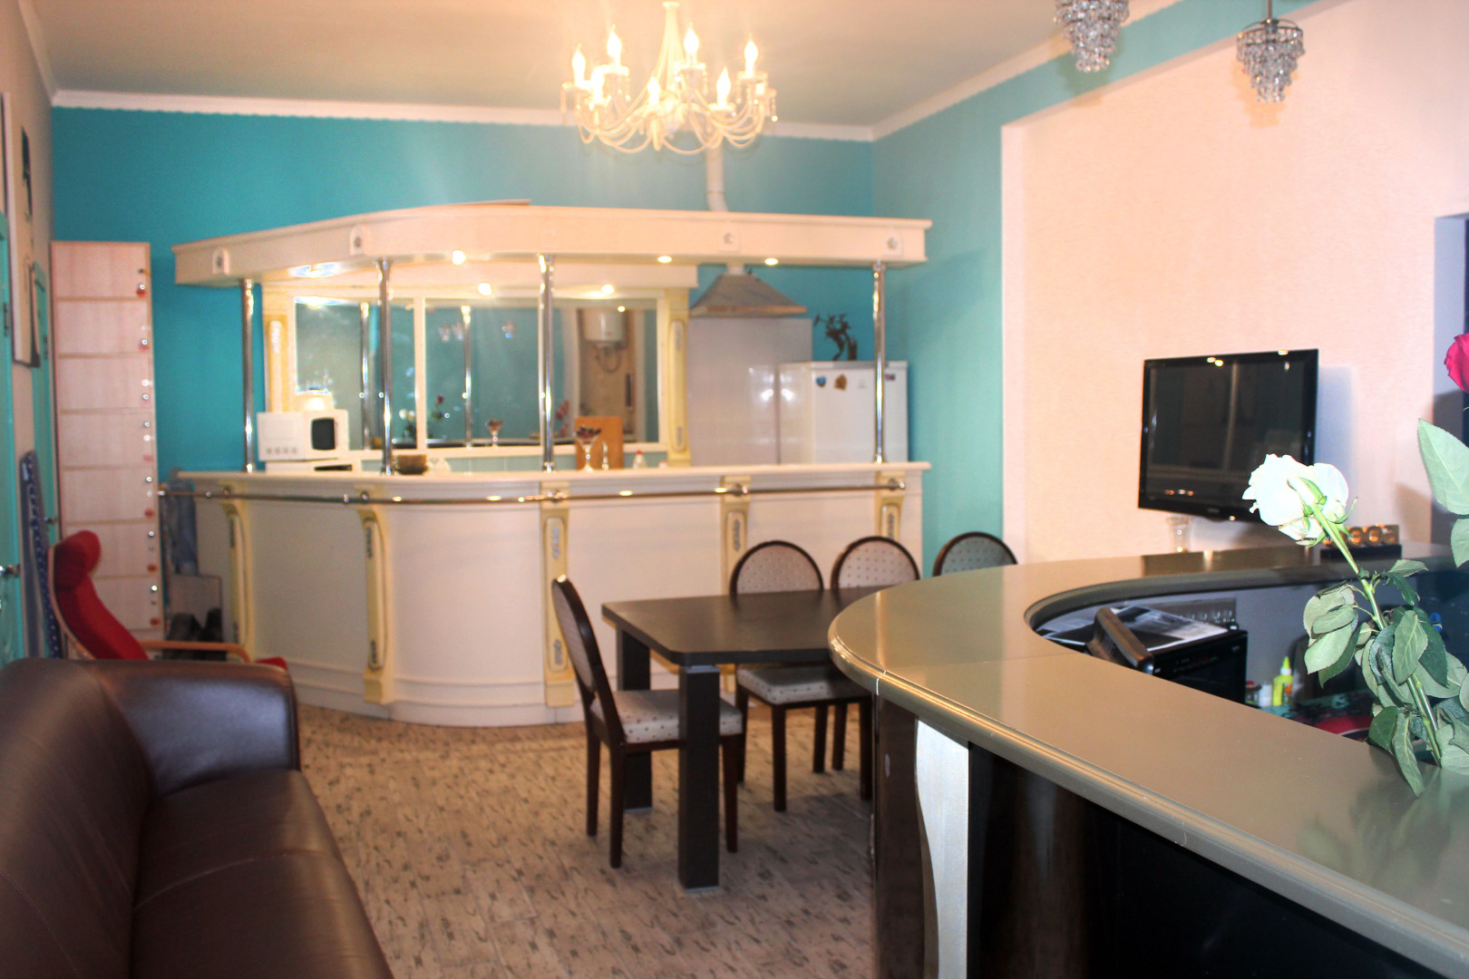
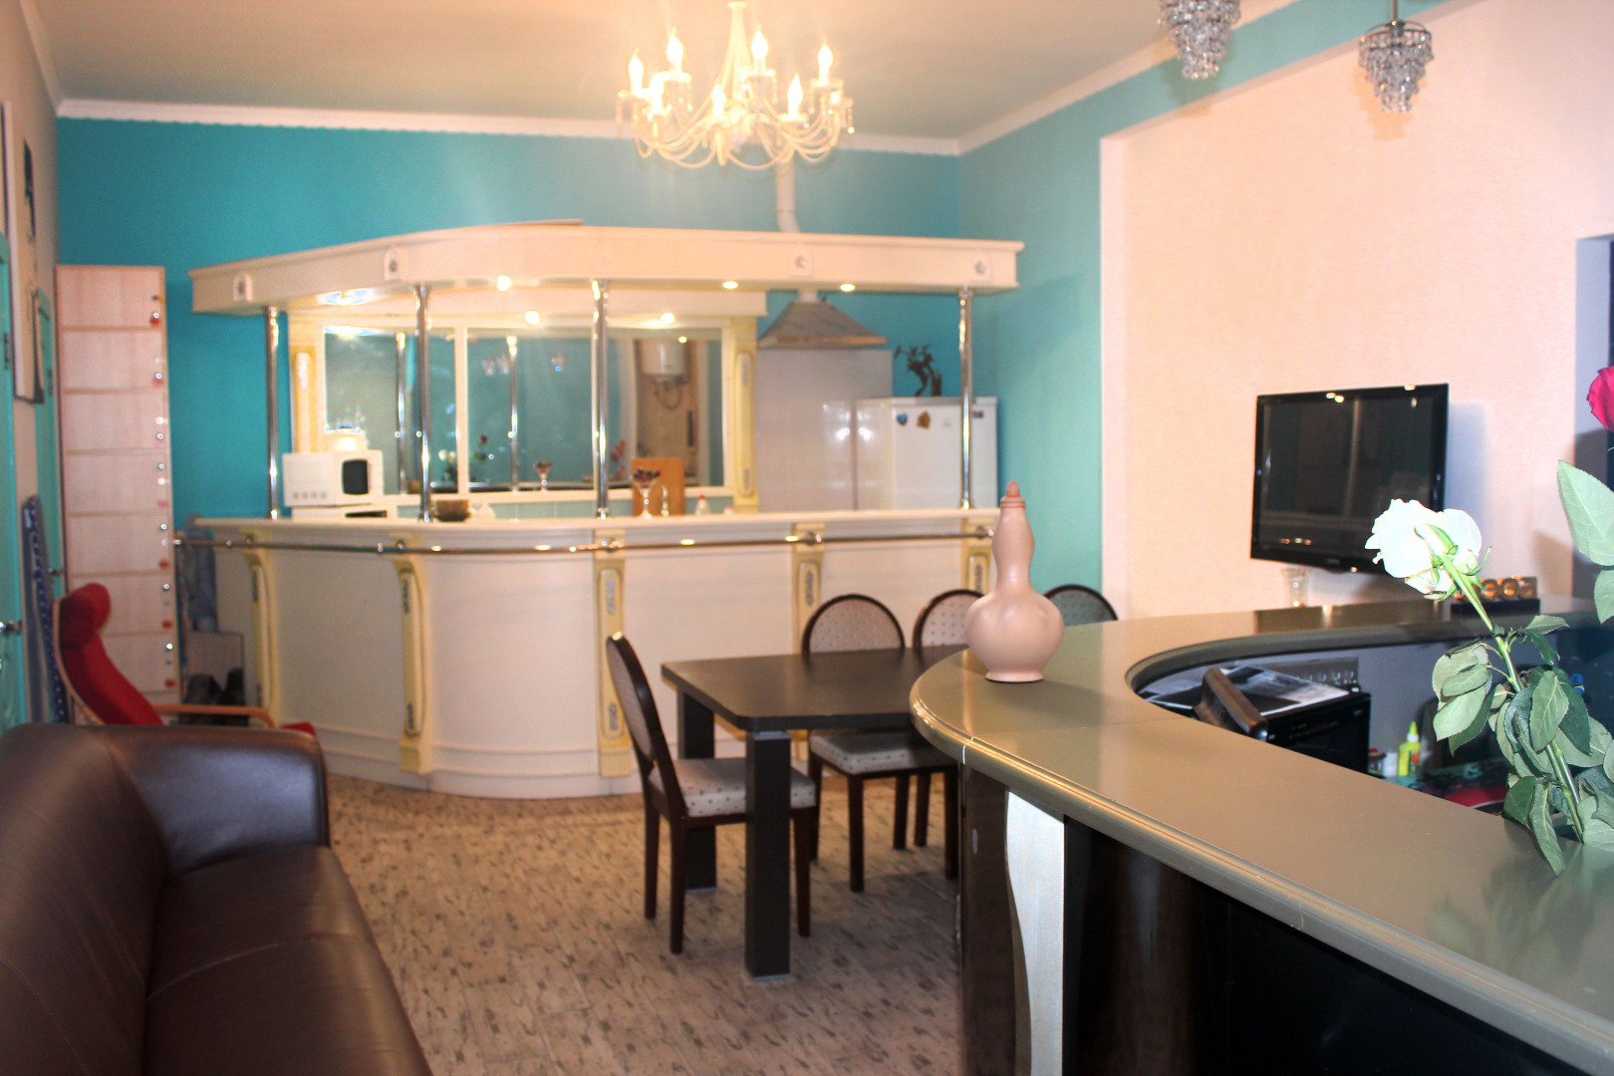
+ vase [962,479,1065,682]
